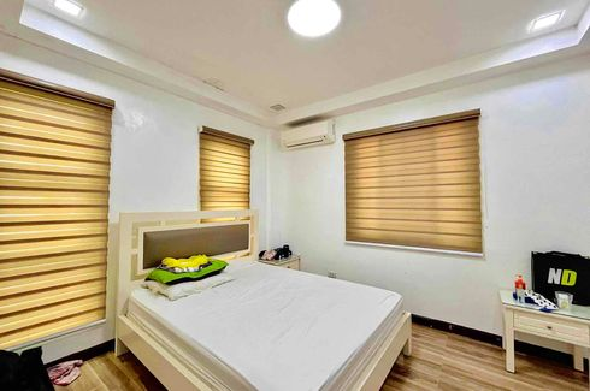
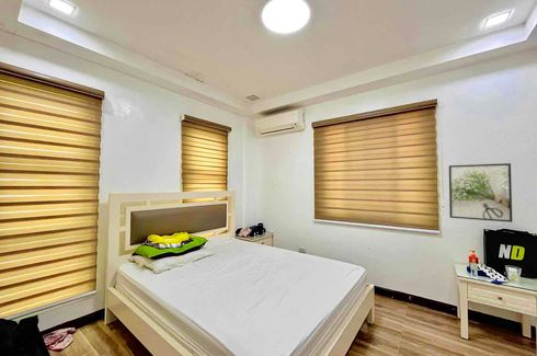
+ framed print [448,162,513,223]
